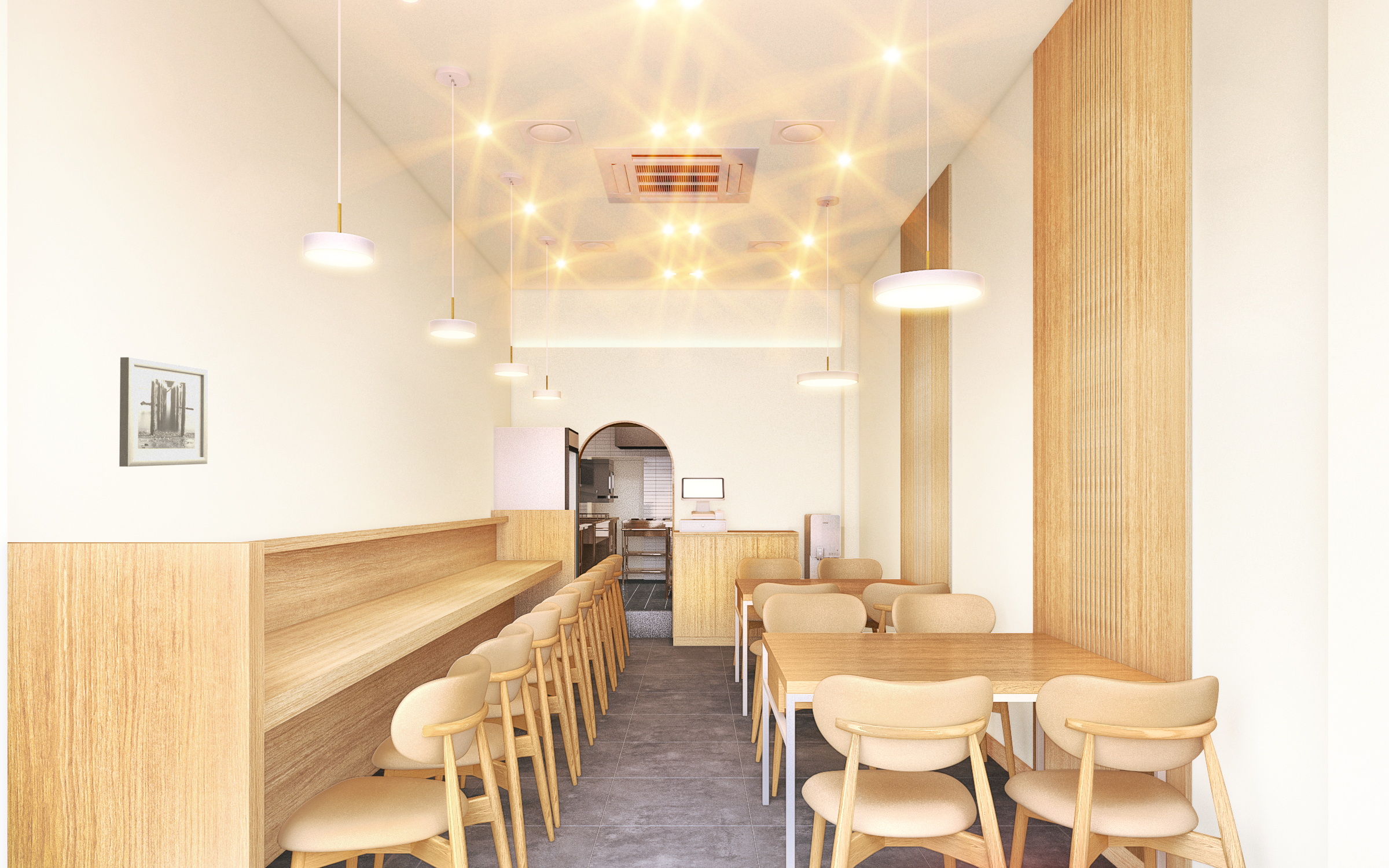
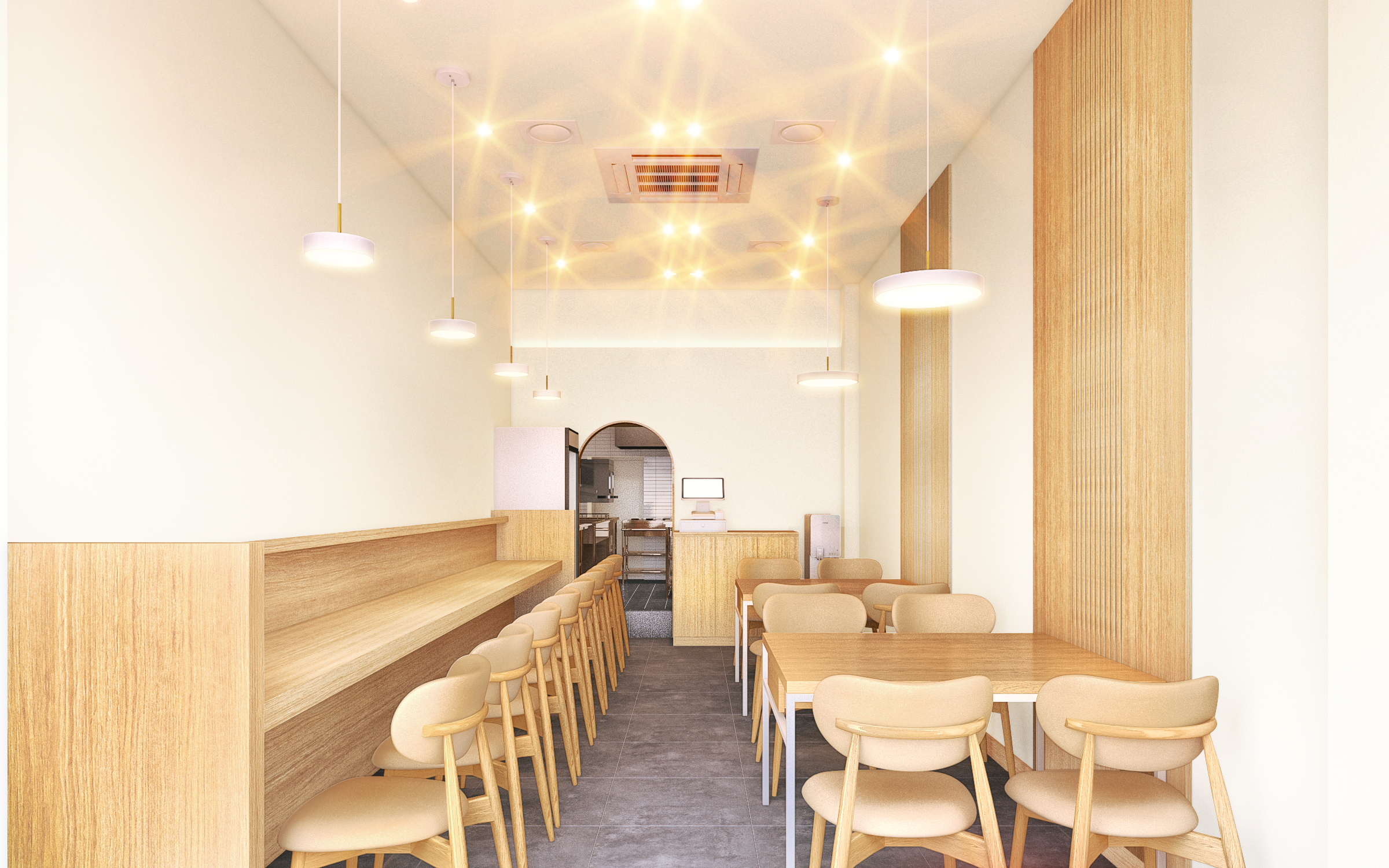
- wall art [119,356,208,467]
